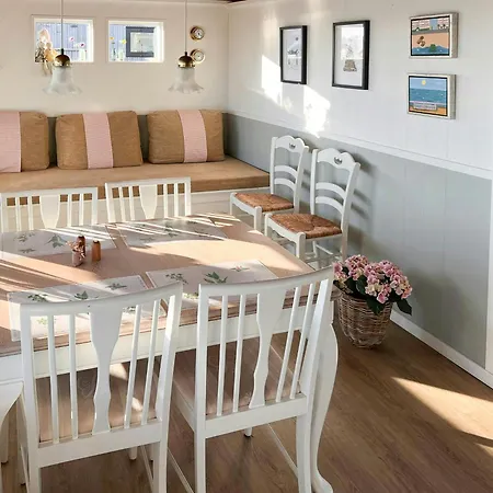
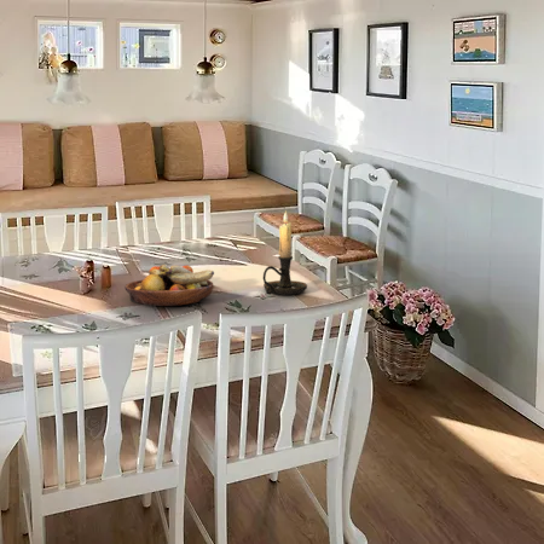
+ fruit bowl [123,264,215,307]
+ candle holder [262,209,308,296]
